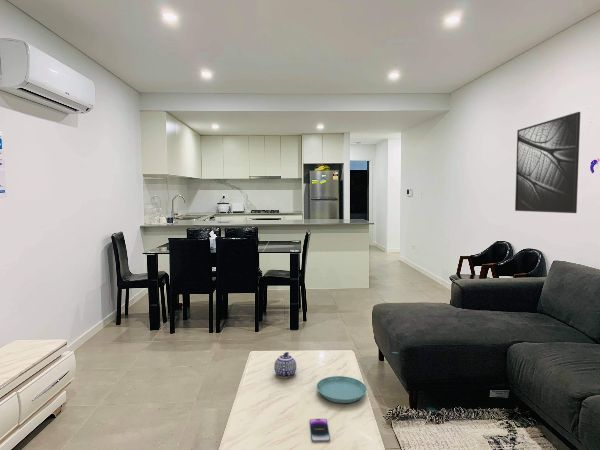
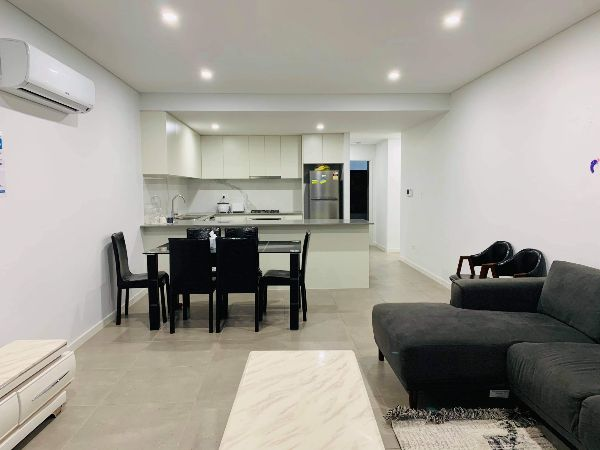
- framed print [514,111,581,214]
- teapot [273,351,297,379]
- saucer [316,375,368,404]
- smartphone [309,418,331,443]
